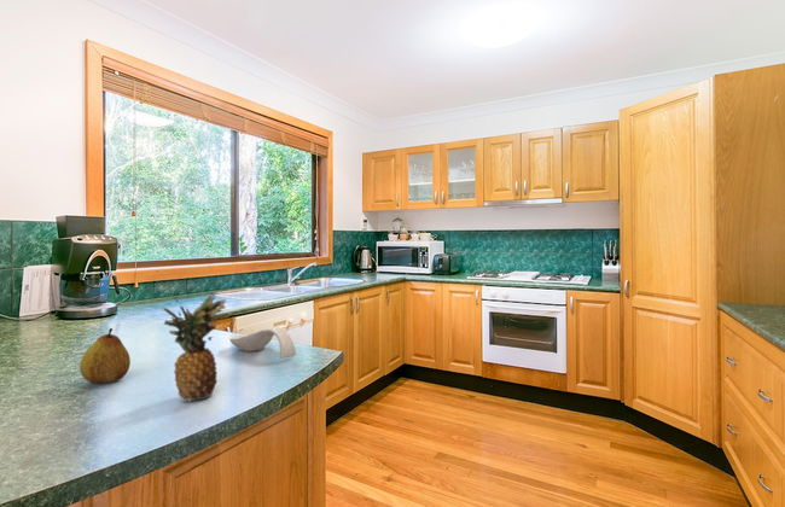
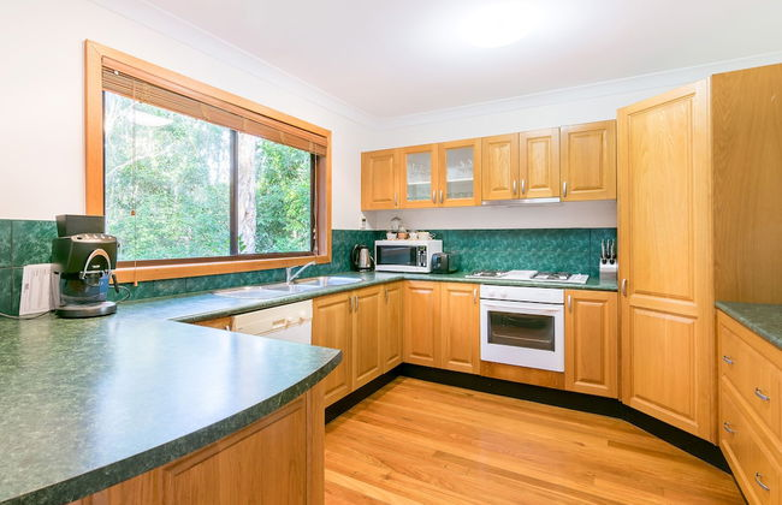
- fruit [162,292,228,403]
- spoon rest [228,326,297,360]
- fruit [78,327,132,385]
